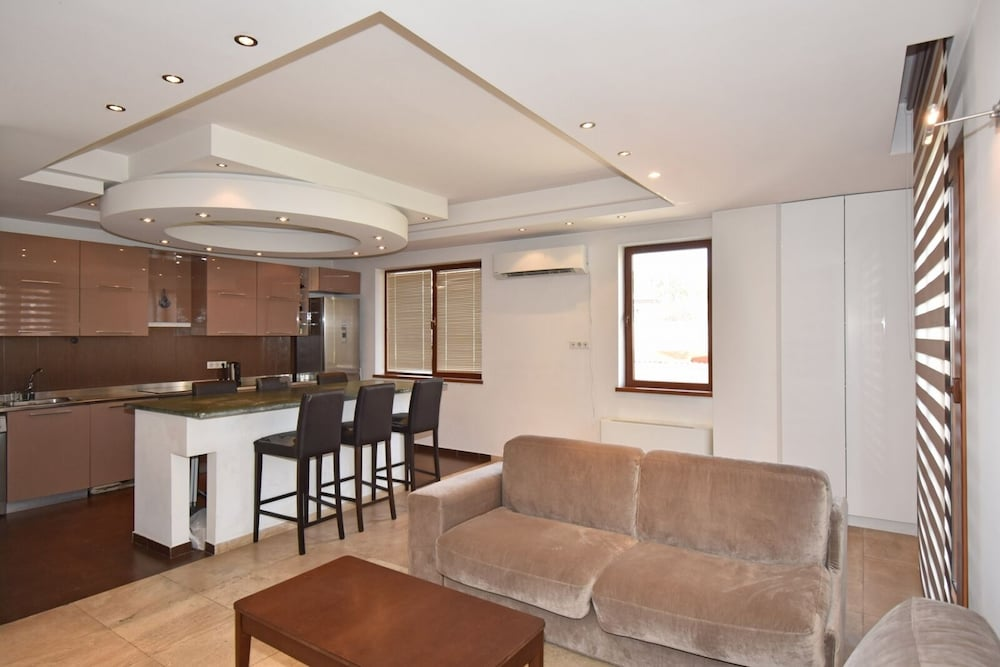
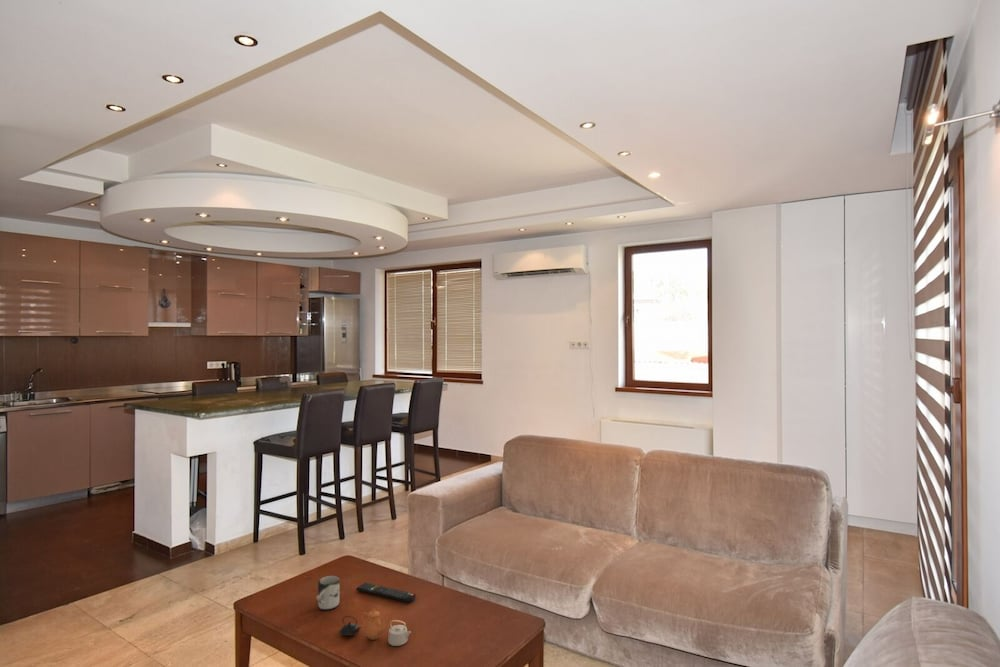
+ cup [316,575,340,611]
+ teapot [339,608,412,647]
+ remote control [356,582,417,603]
